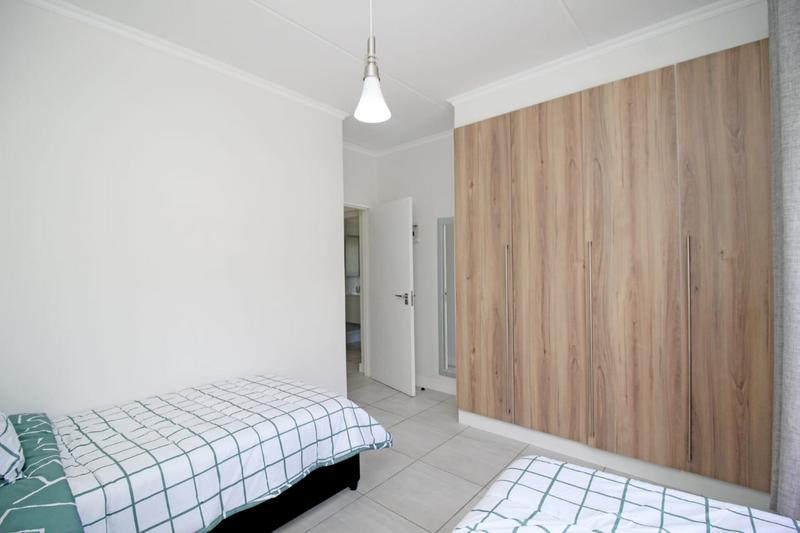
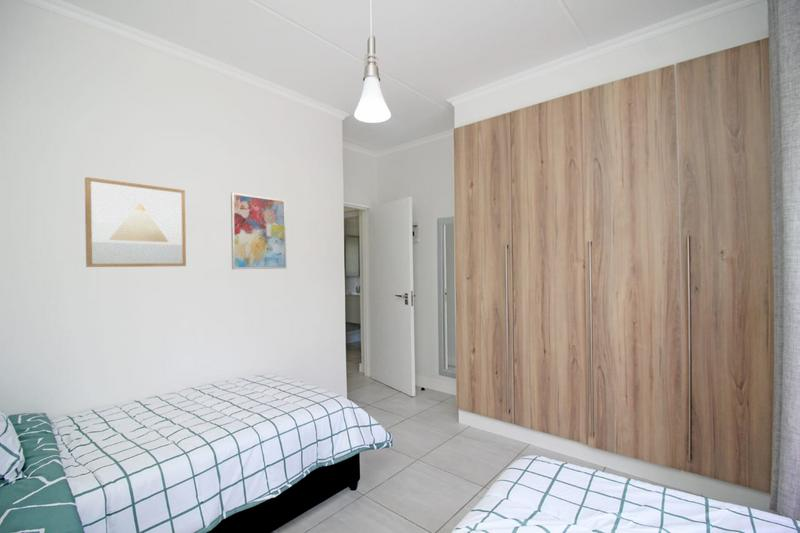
+ wall art [230,192,287,270]
+ wall art [84,176,187,268]
